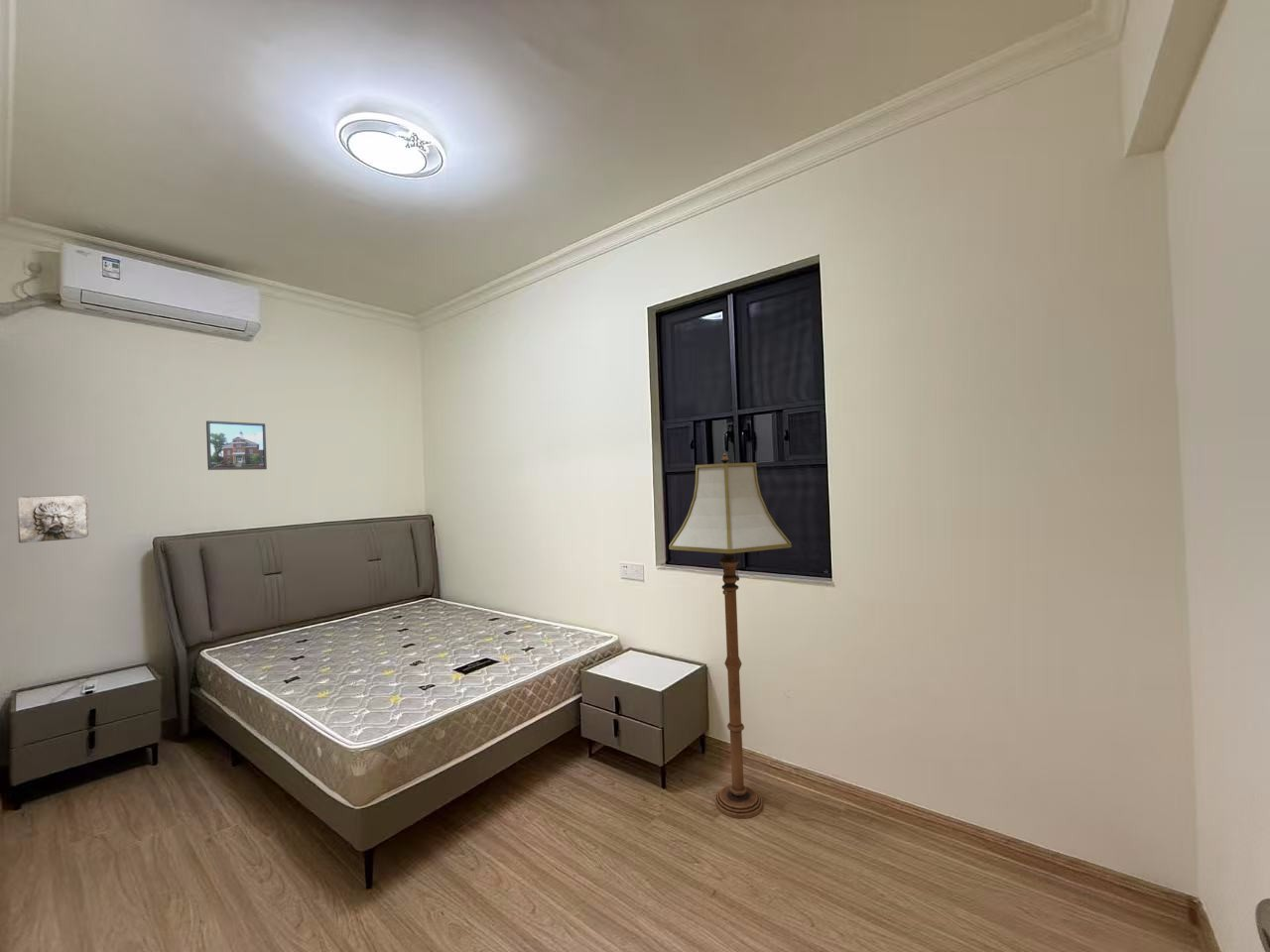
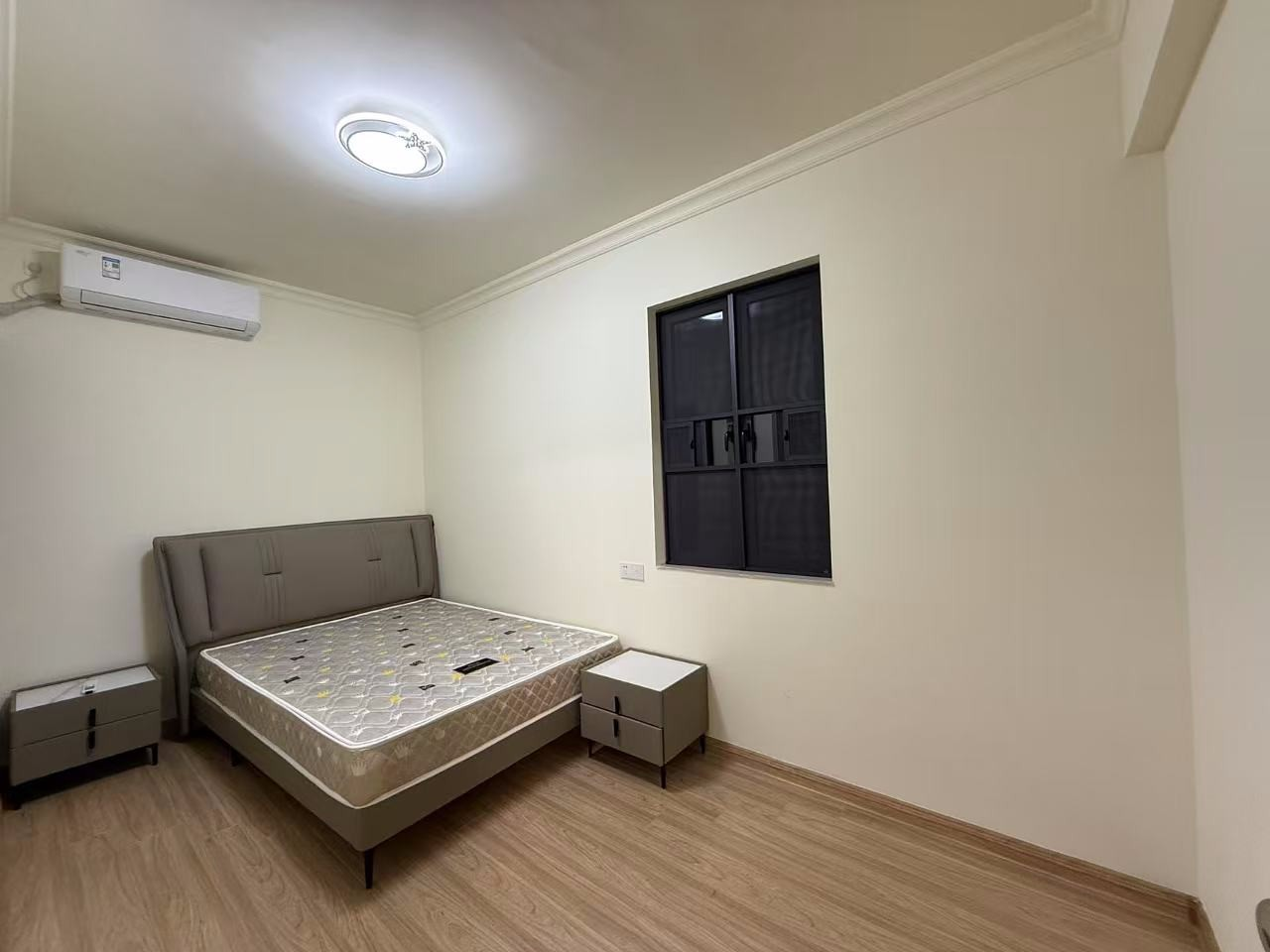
- floor lamp [668,452,793,819]
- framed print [205,419,268,471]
- wall relief [17,494,89,543]
